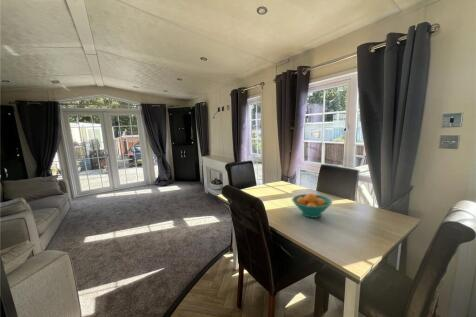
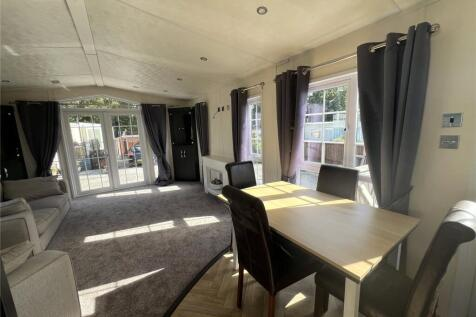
- fruit bowl [291,192,333,219]
